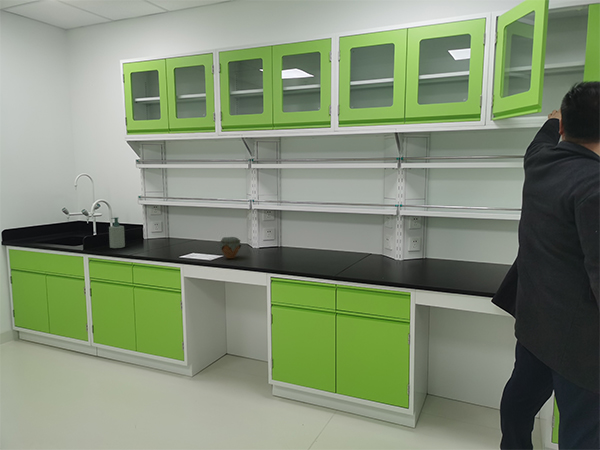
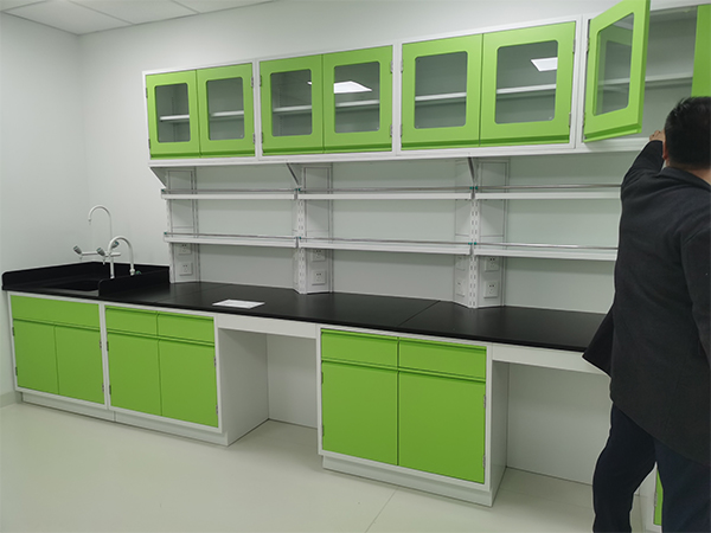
- soap bottle [108,216,126,249]
- jar [218,236,242,260]
